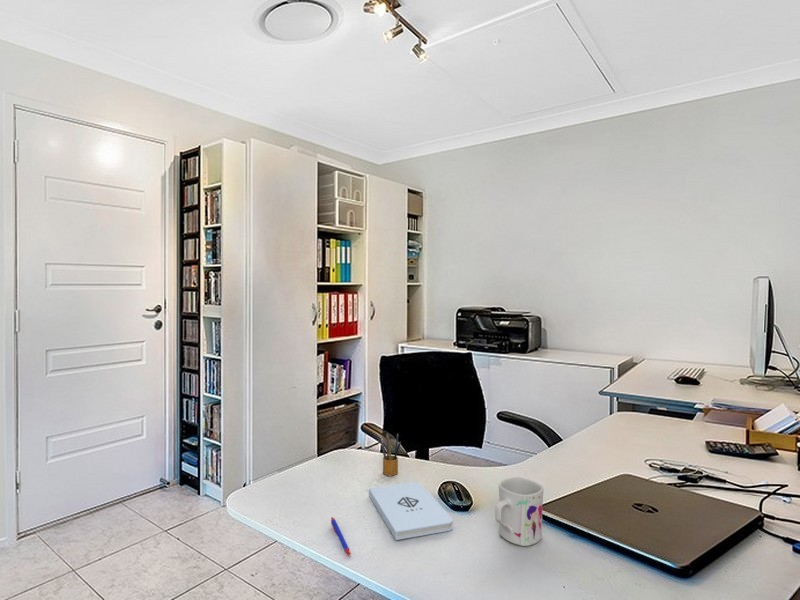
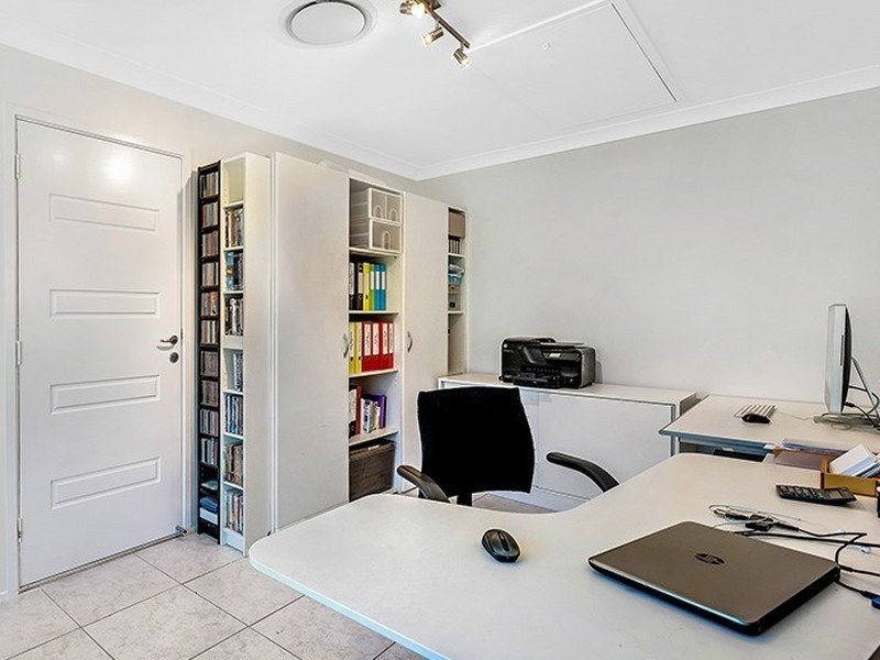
- notepad [368,481,454,541]
- pencil box [380,432,402,477]
- pen [330,516,352,558]
- mug [494,476,545,547]
